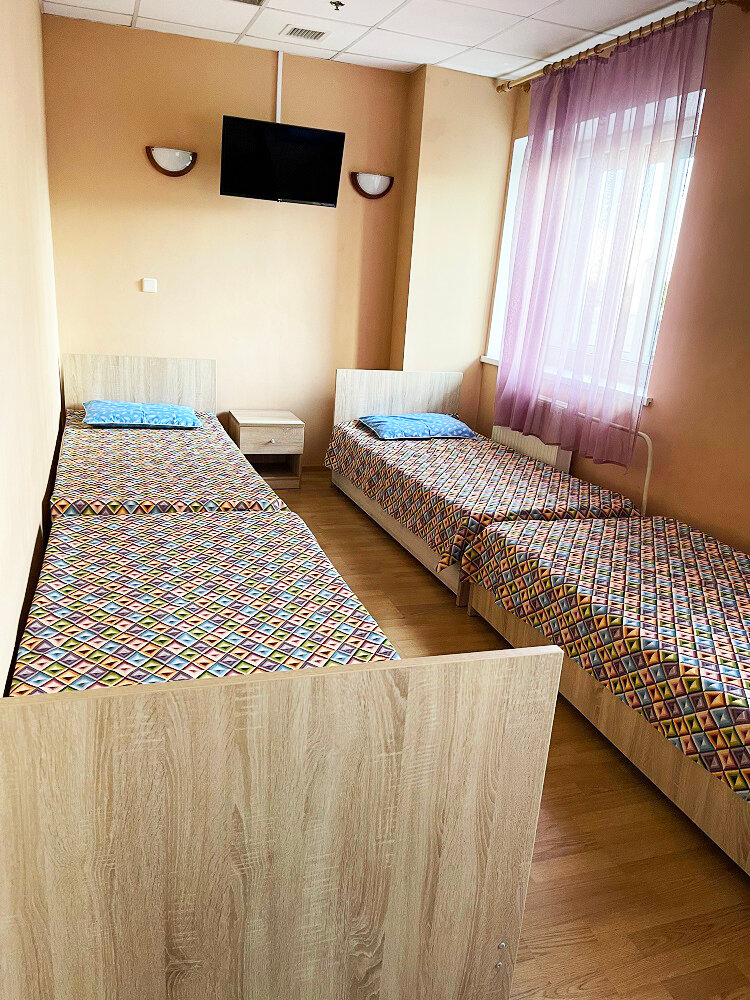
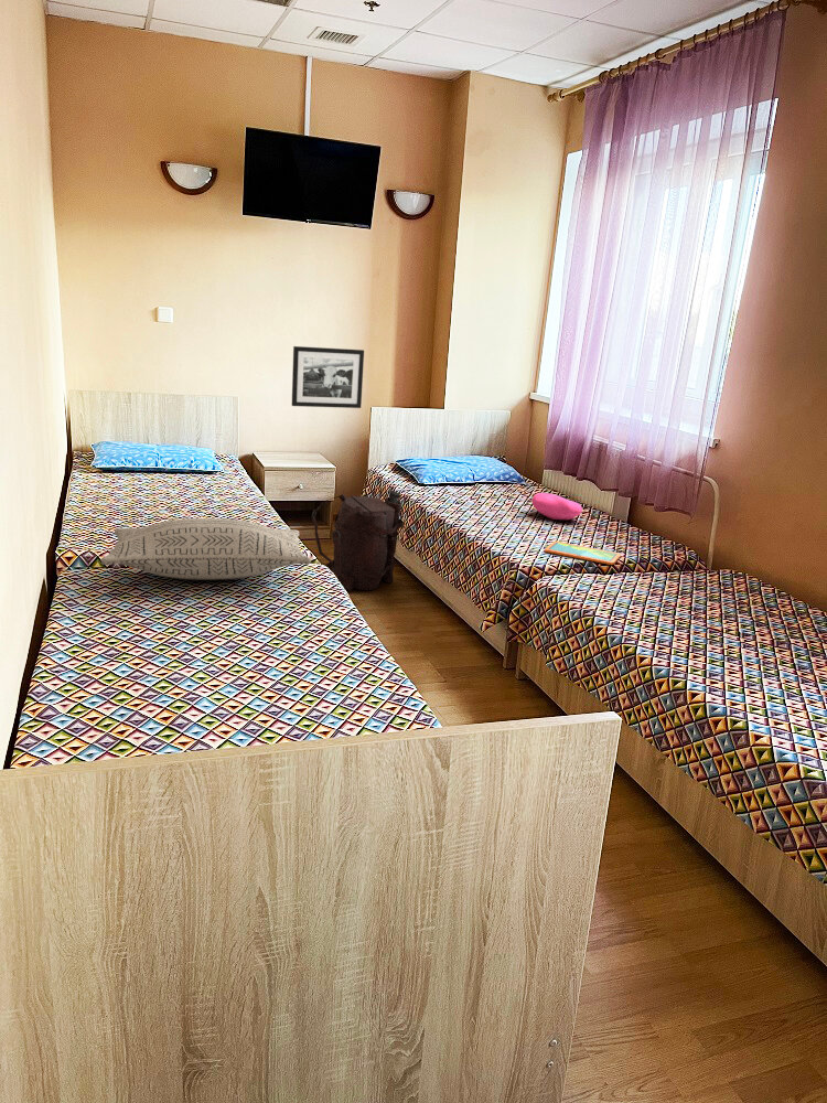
+ pillow [100,517,312,581]
+ backpack [311,490,405,592]
+ cushion [531,492,583,522]
+ picture frame [291,345,365,409]
+ tablet [544,540,622,566]
